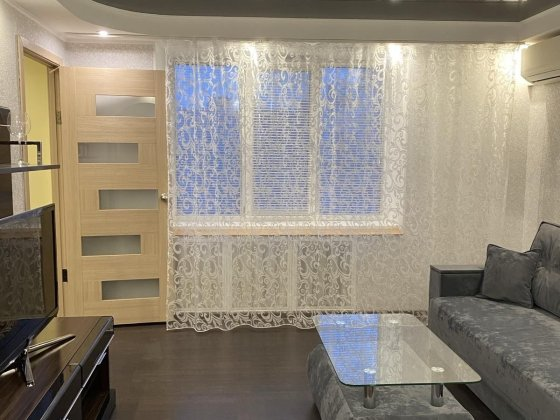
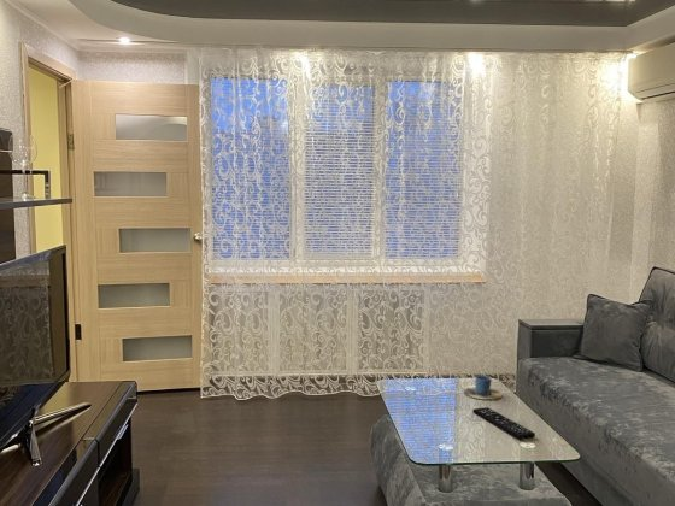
+ cup [463,375,504,400]
+ remote control [471,406,536,441]
